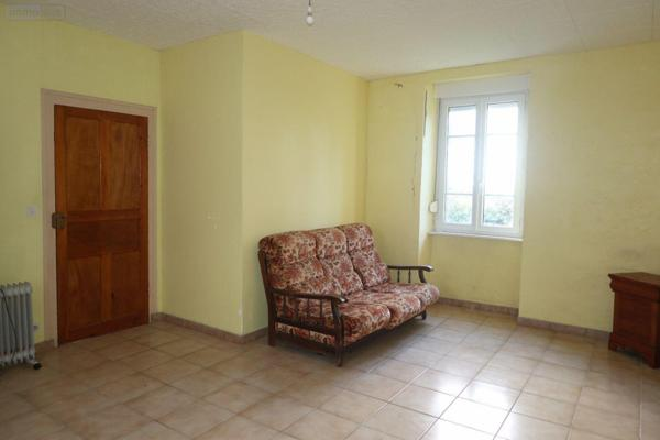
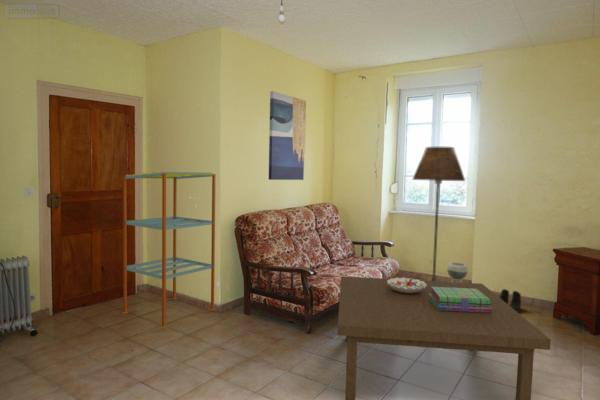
+ stack of books [428,287,492,313]
+ boots [499,288,522,314]
+ planter [446,262,469,283]
+ coffee table [337,275,552,400]
+ wall art [268,90,307,181]
+ floor lamp [411,146,466,281]
+ decorative bowl [387,276,427,293]
+ shelving unit [122,171,217,330]
